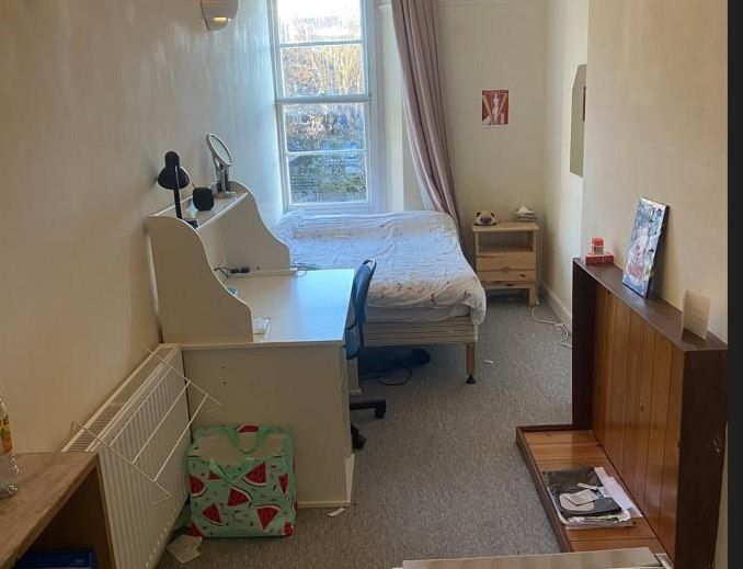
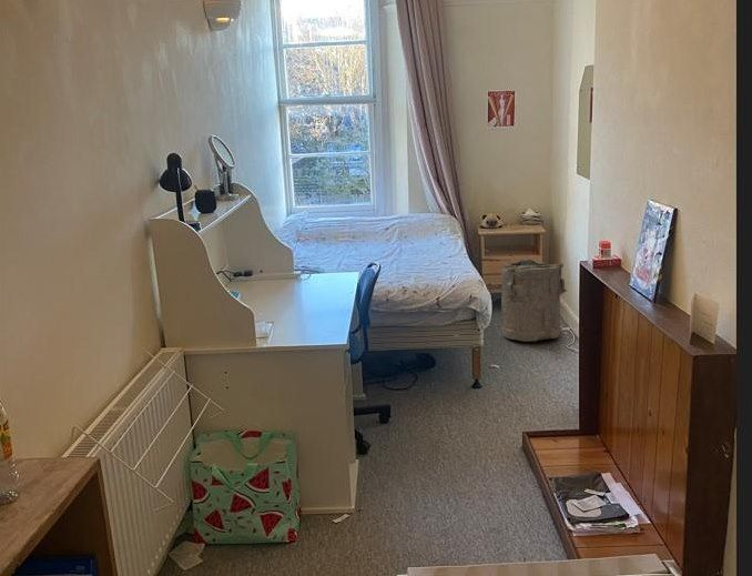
+ laundry hamper [500,259,568,343]
